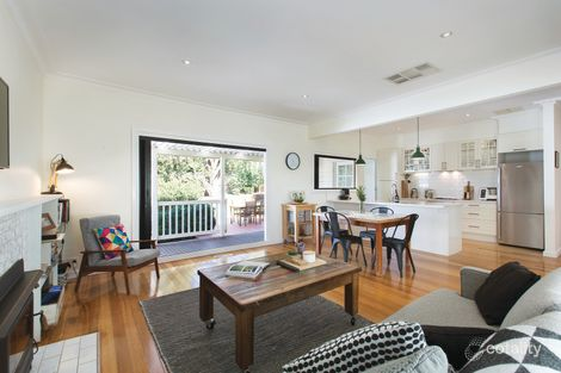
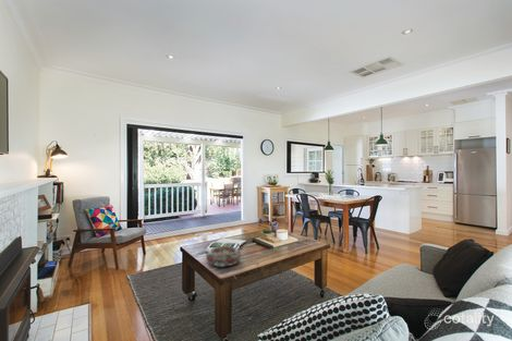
+ decorative bowl [205,245,242,268]
